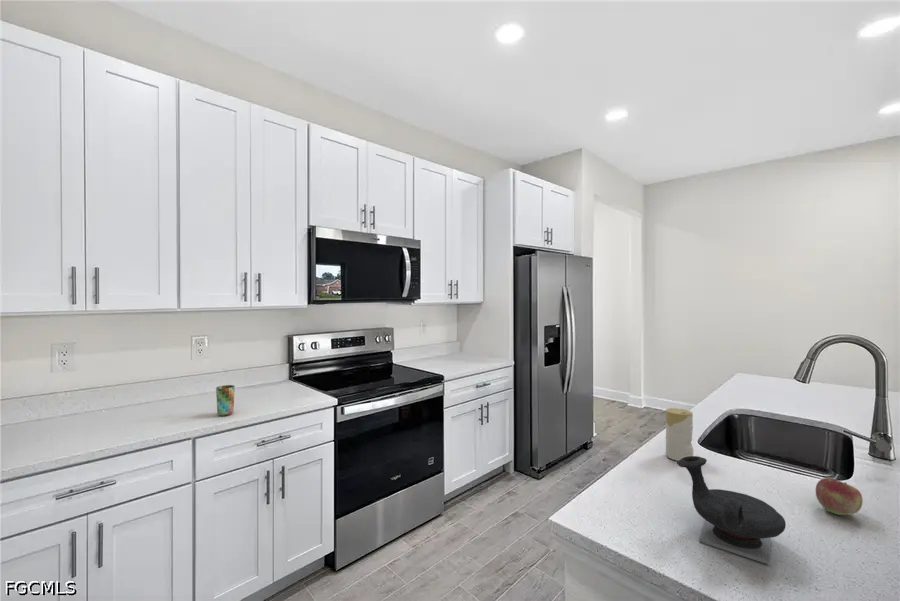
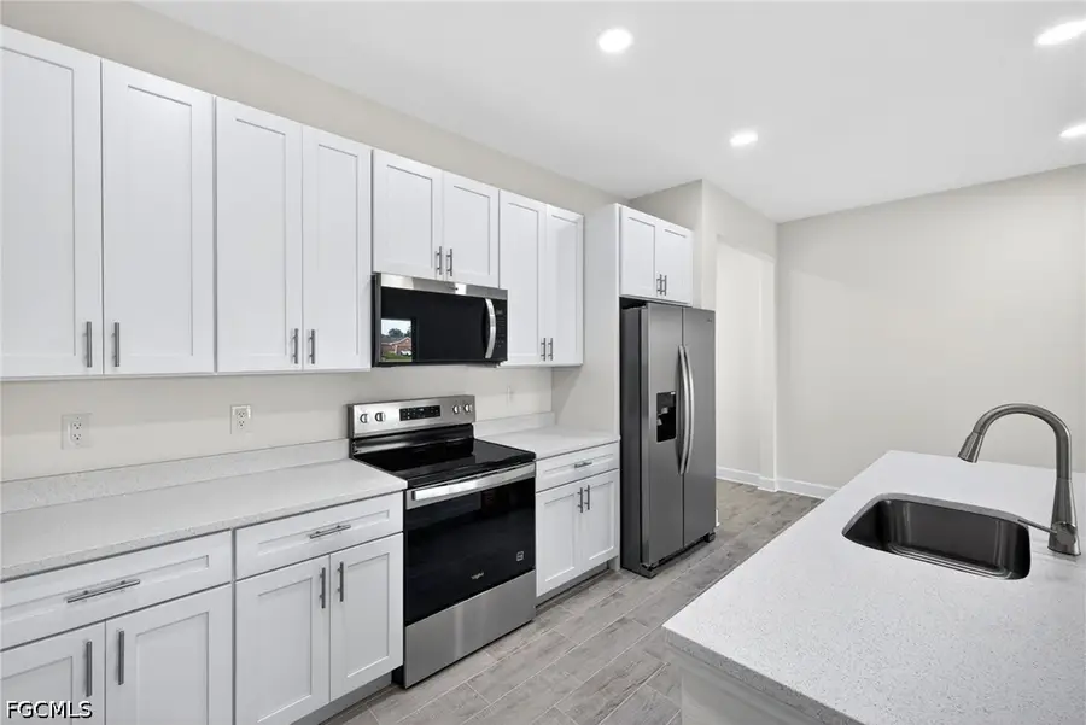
- candle [665,407,694,462]
- cup [215,384,236,417]
- fruit [815,477,864,516]
- teapot [676,455,787,566]
